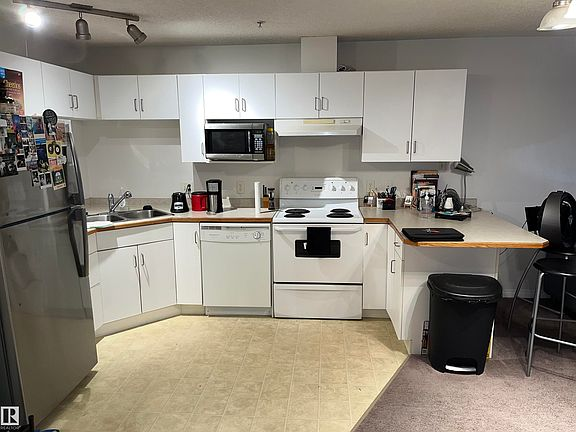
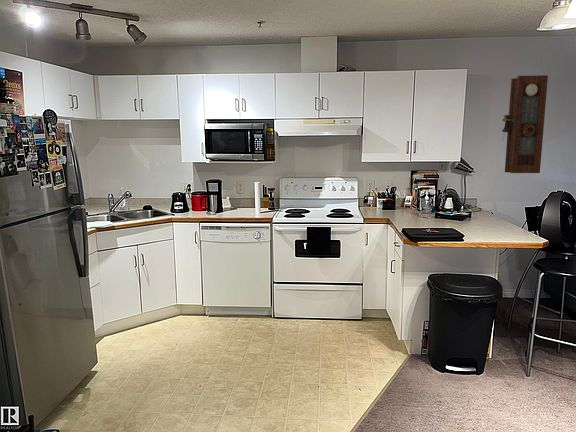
+ pendulum clock [501,74,549,174]
